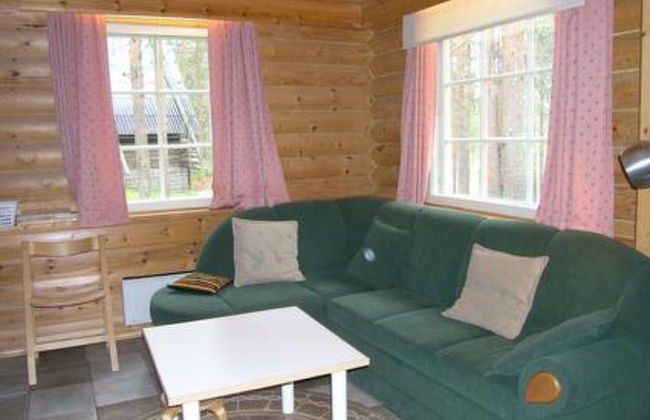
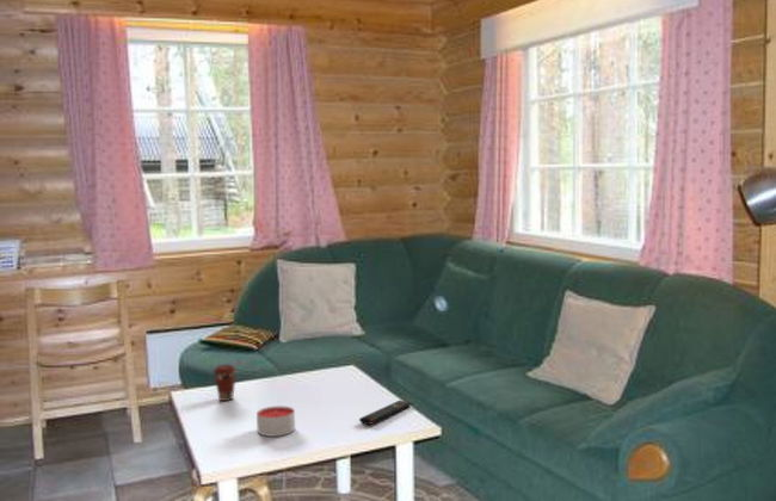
+ candle [255,406,296,438]
+ remote control [358,400,413,426]
+ coffee cup [213,364,238,402]
